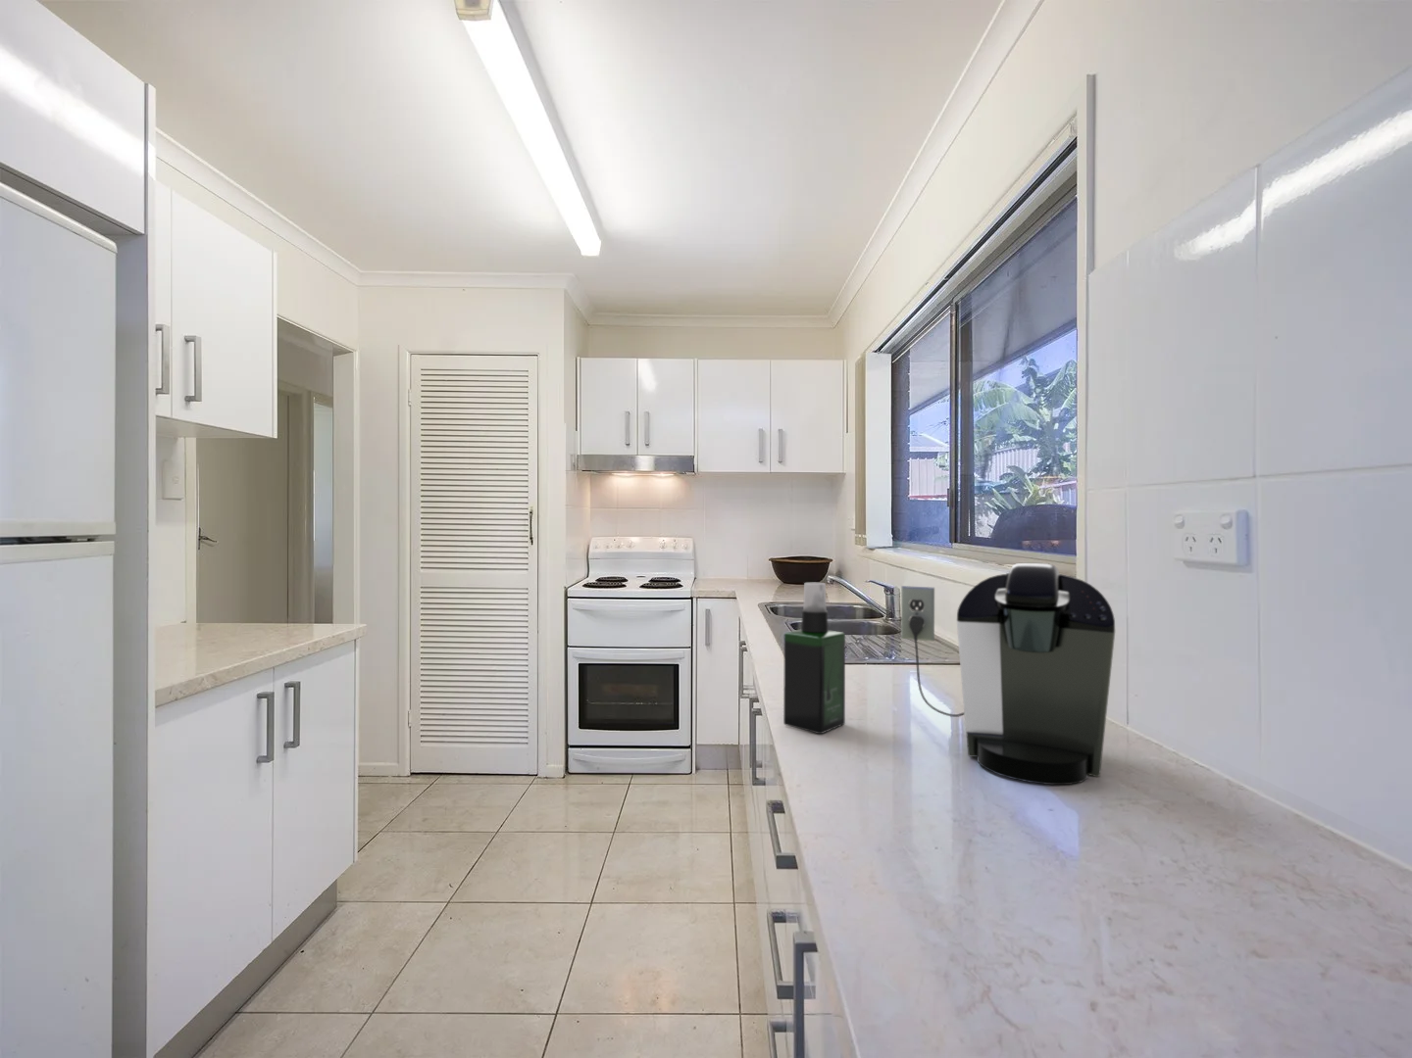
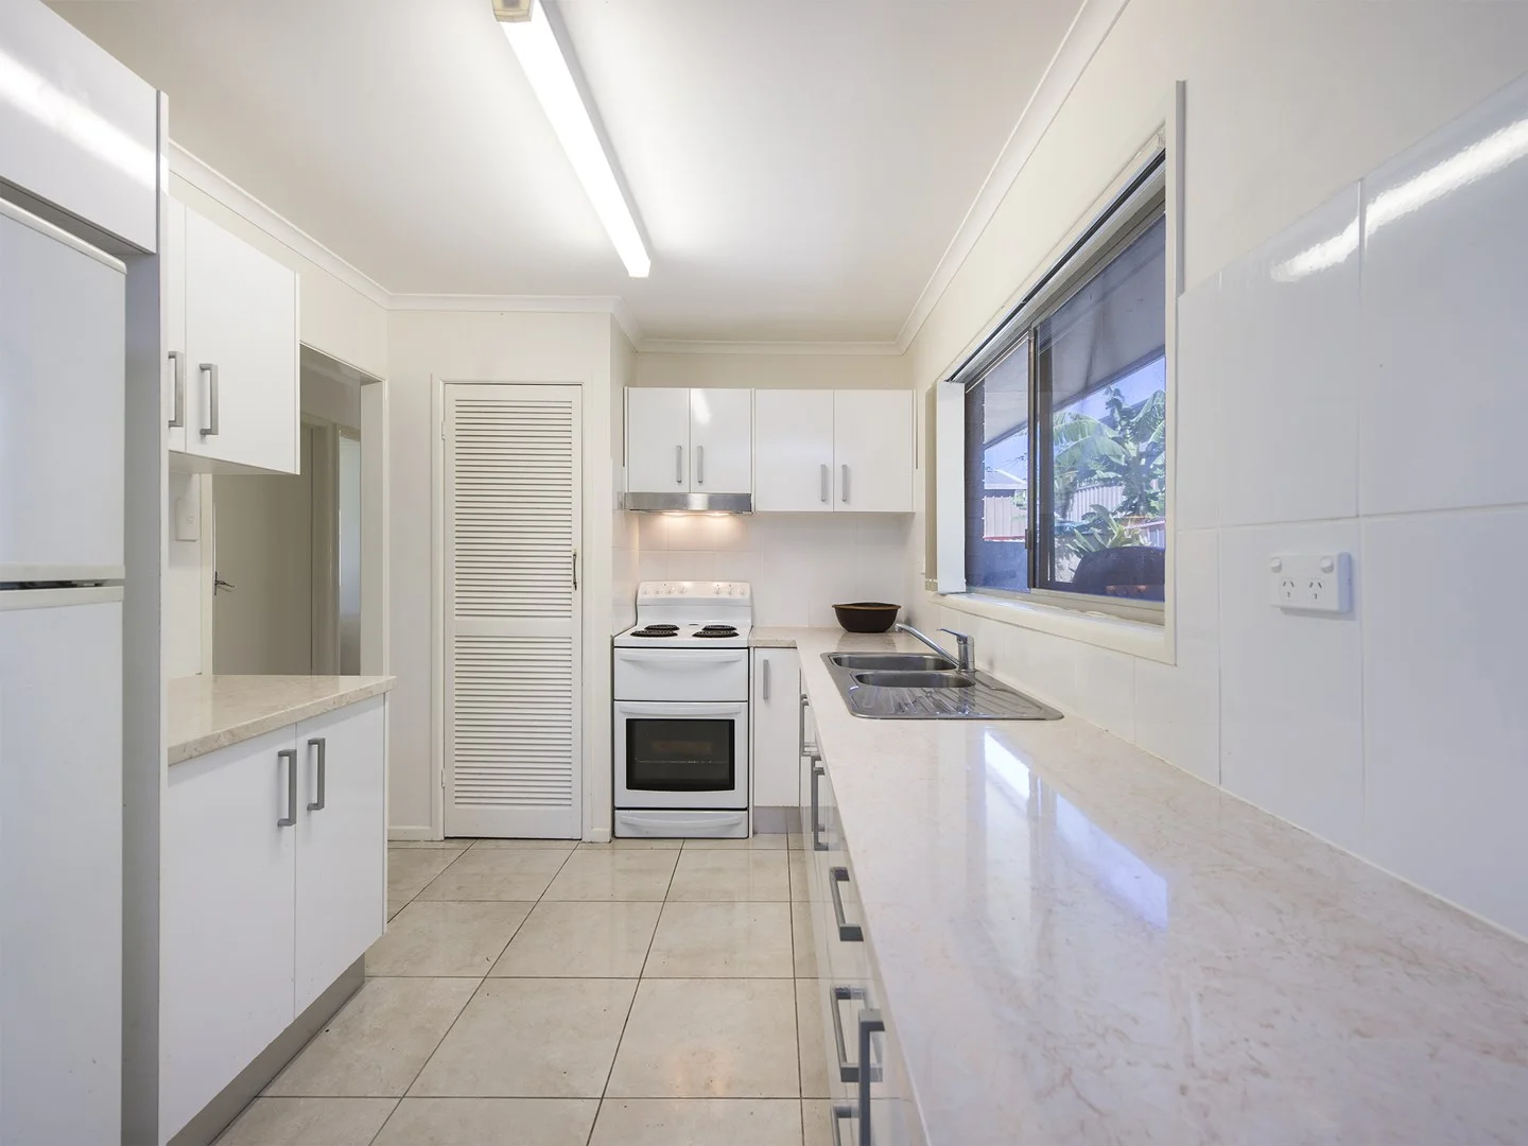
- spray bottle [783,582,846,735]
- coffee maker [901,562,1116,786]
